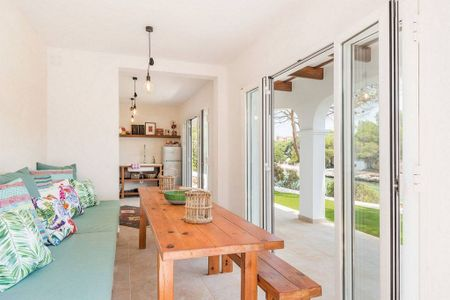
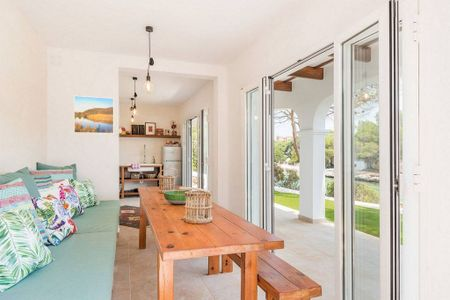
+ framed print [73,95,115,135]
